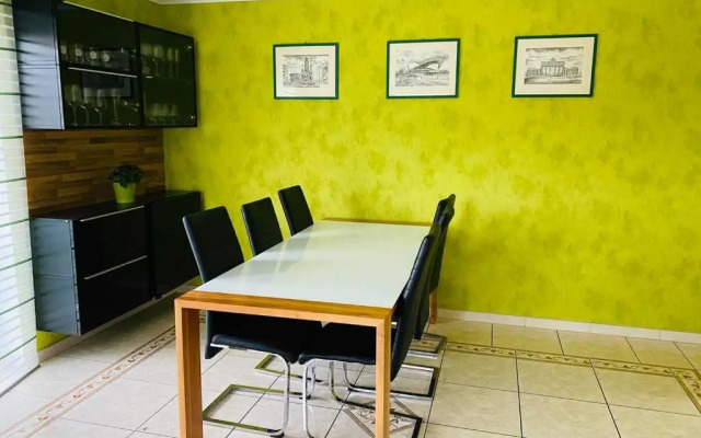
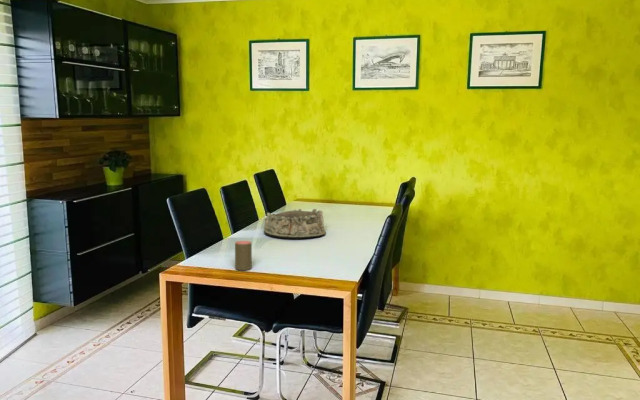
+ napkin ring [263,208,327,239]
+ cup [234,240,253,272]
